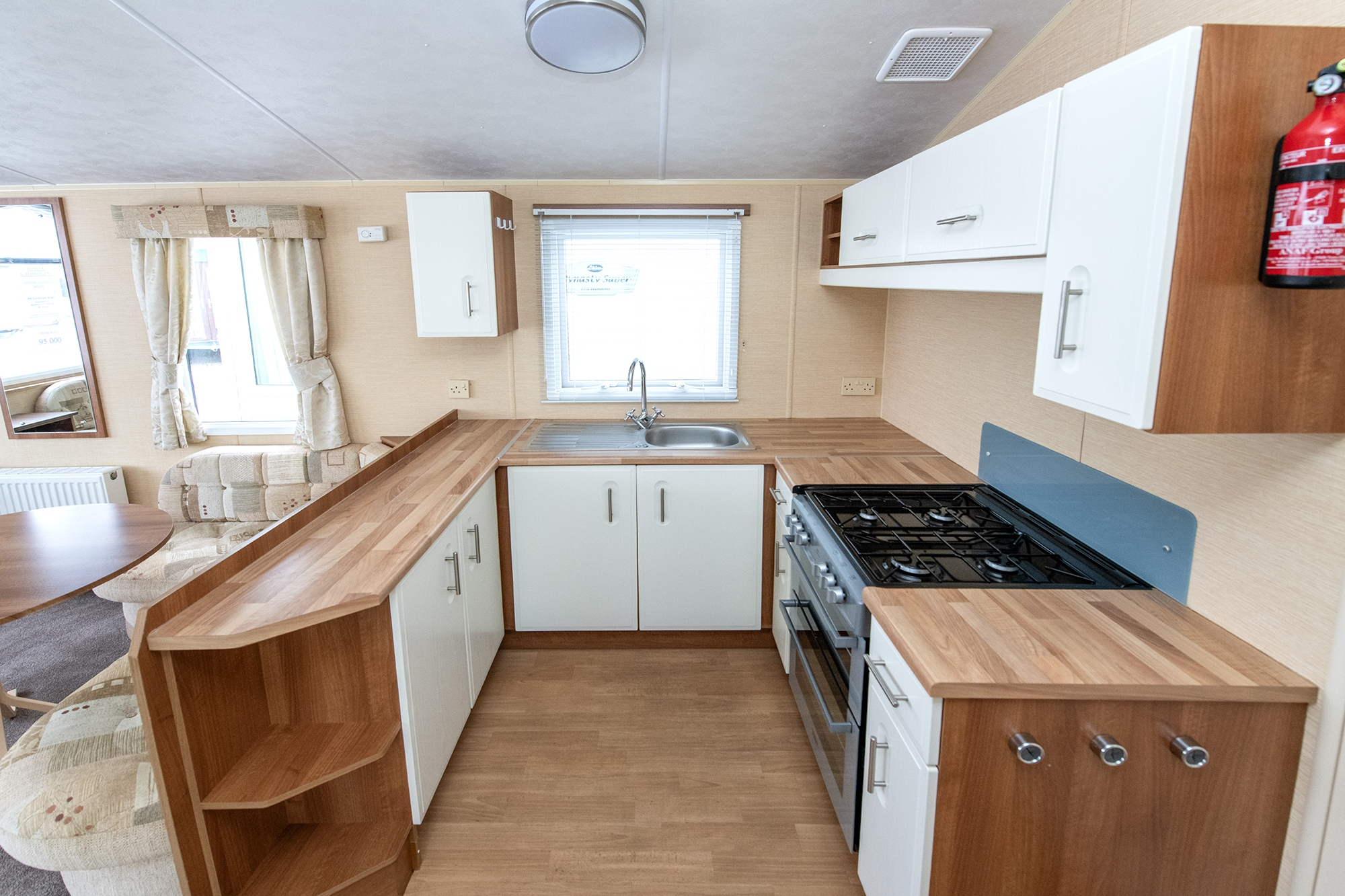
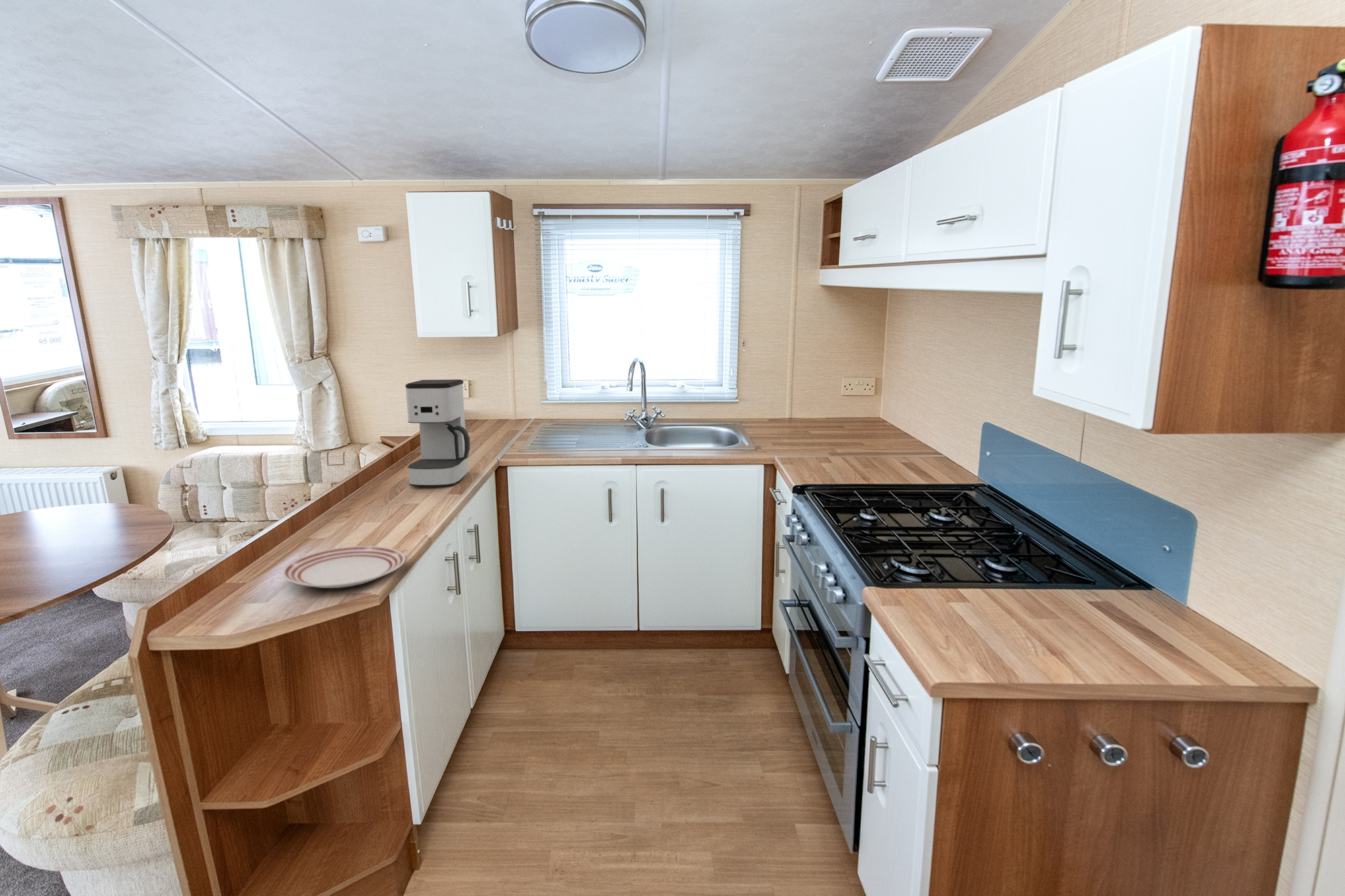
+ coffee maker [405,379,471,487]
+ dinner plate [281,545,406,589]
